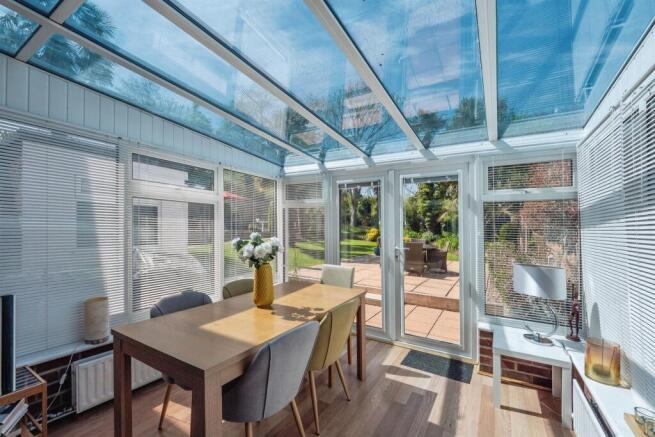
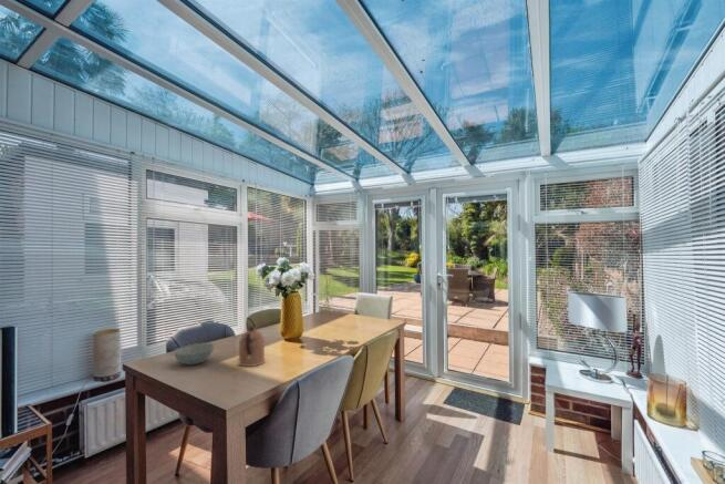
+ coffeepot [237,325,267,368]
+ bowl [173,342,216,367]
